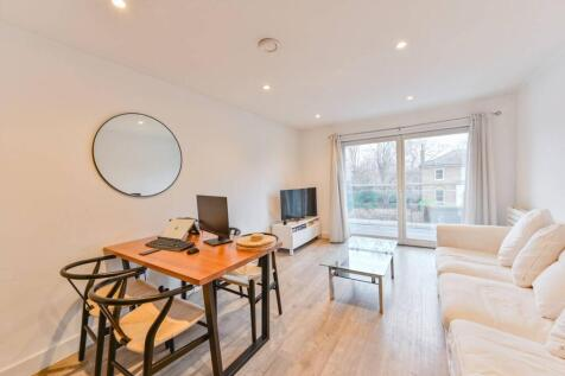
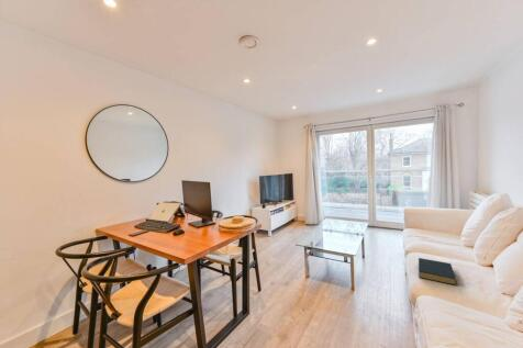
+ hardback book [418,257,458,287]
